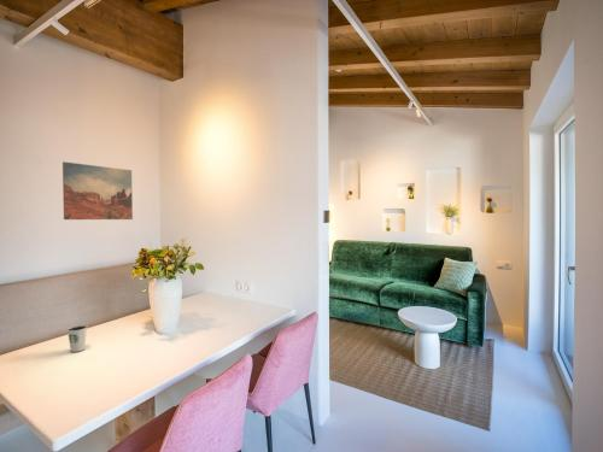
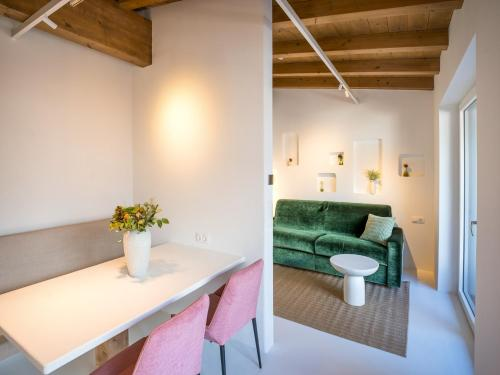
- wall art [62,160,134,221]
- dixie cup [66,324,88,353]
